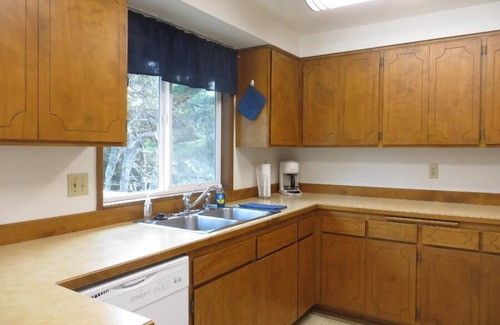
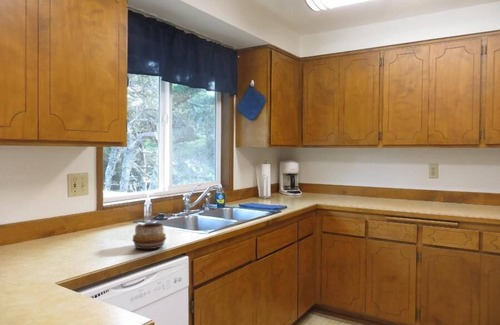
+ decorative bowl [131,222,167,250]
